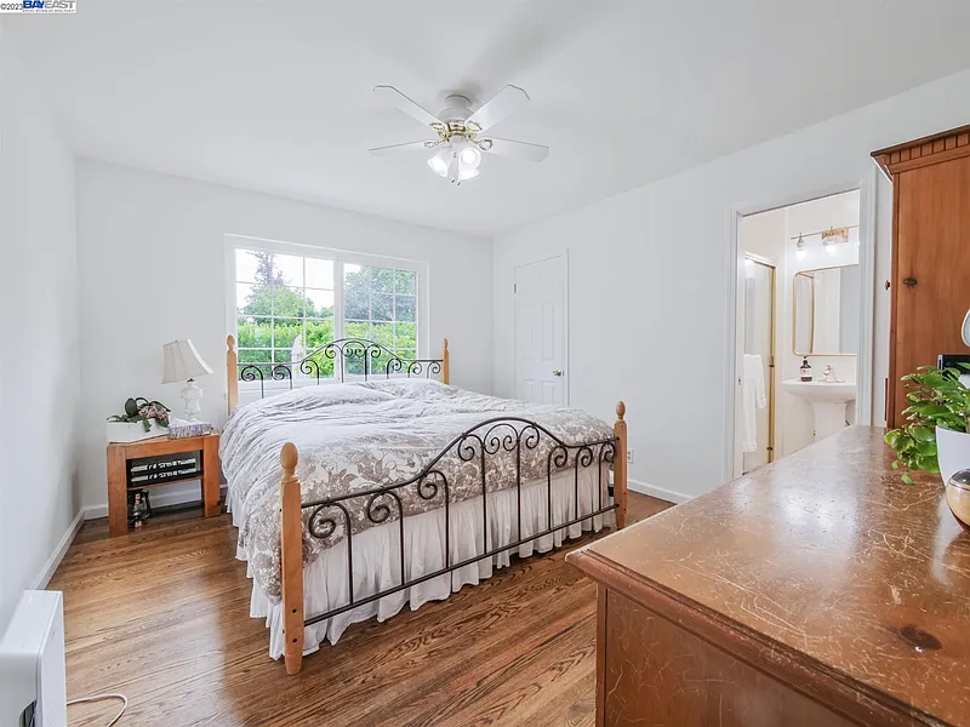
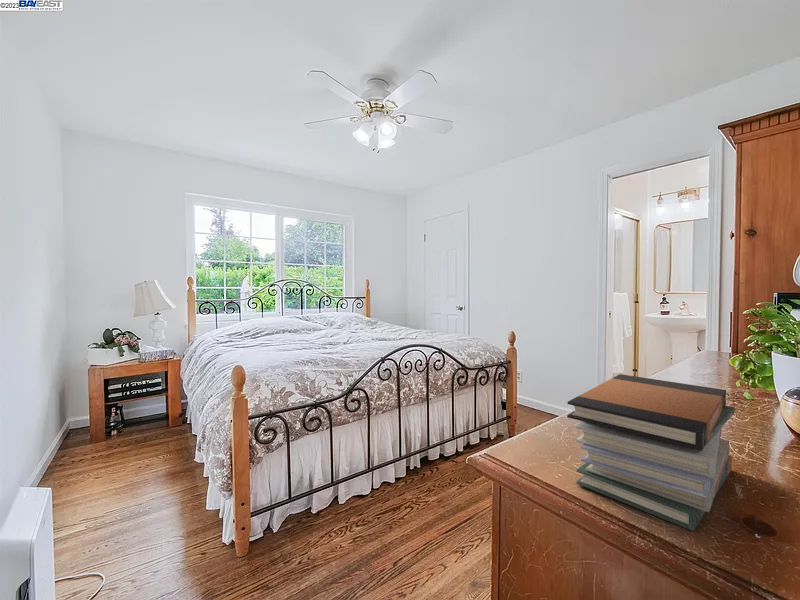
+ book stack [566,373,736,532]
